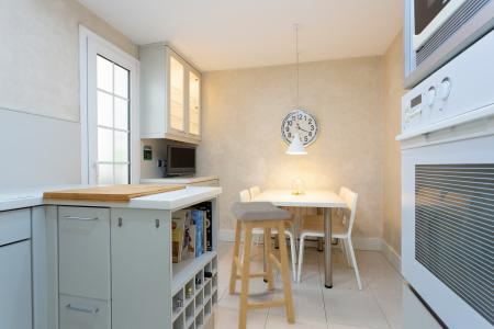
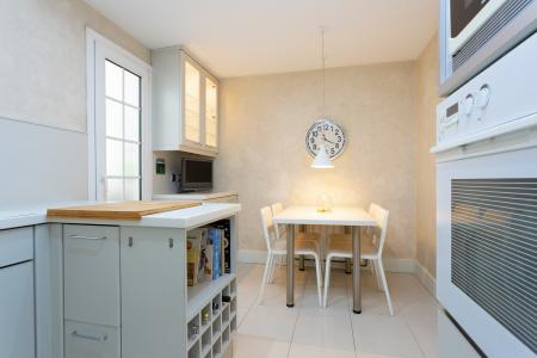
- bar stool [228,201,296,329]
